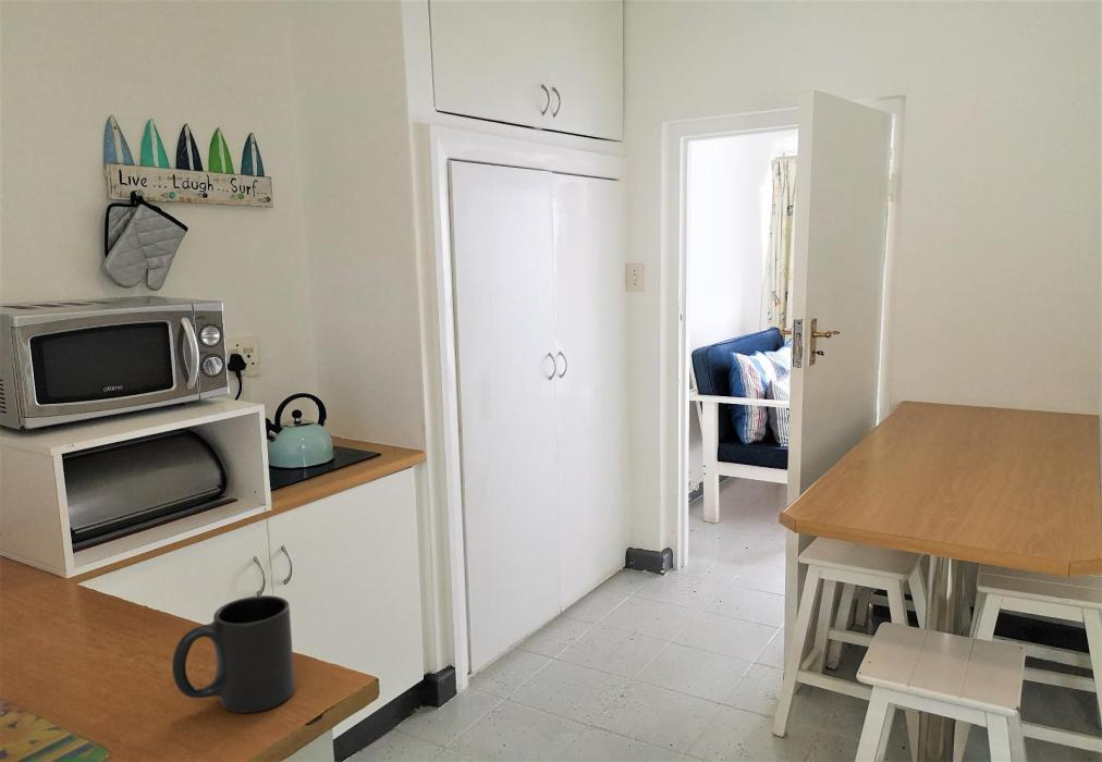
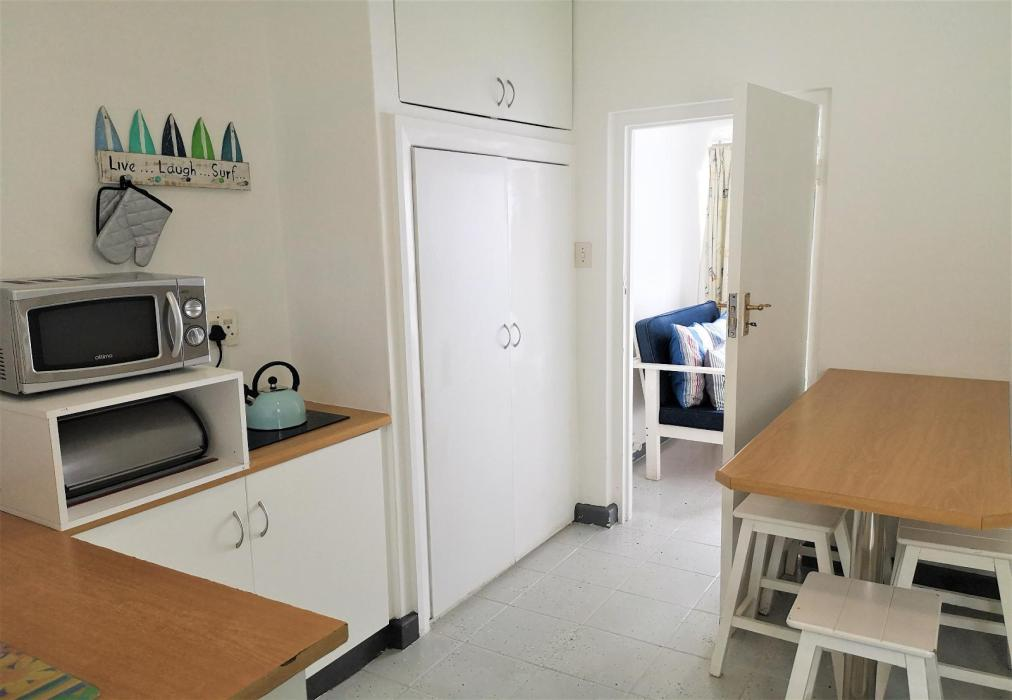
- mug [171,594,296,714]
